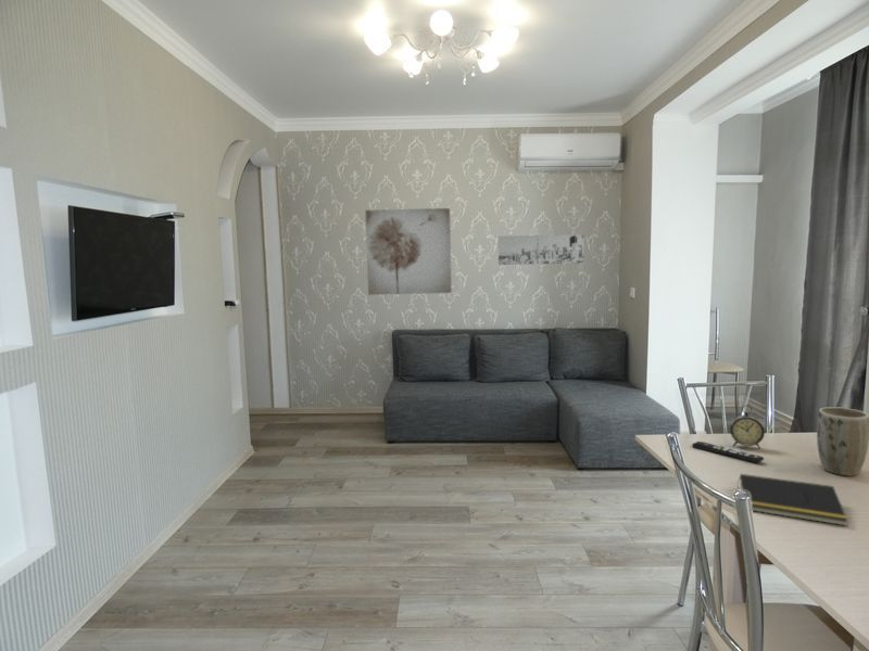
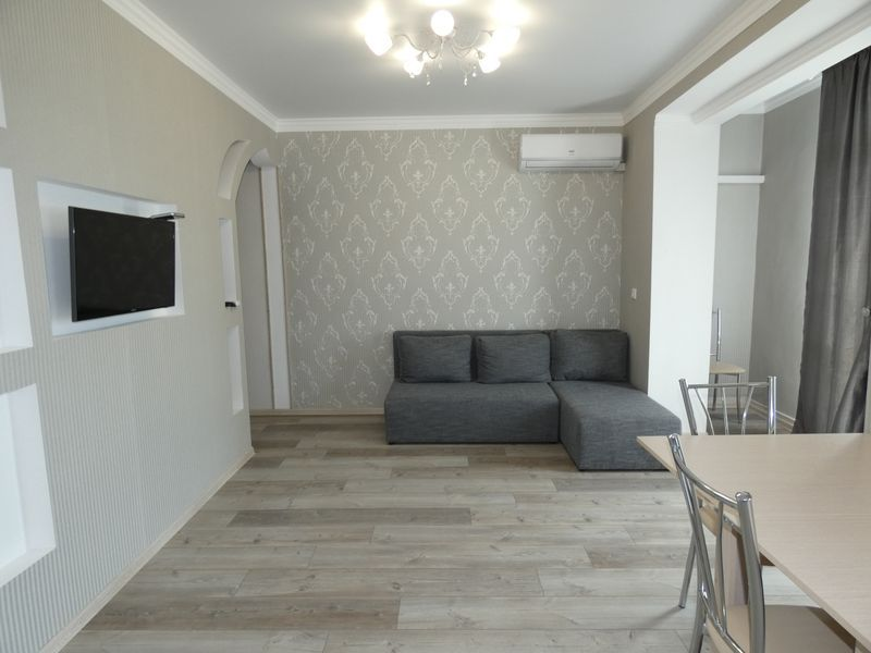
- wall art [364,207,453,296]
- wall art [498,233,585,266]
- notepad [735,473,849,527]
- alarm clock [729,404,766,449]
- remote control [691,441,765,464]
- plant pot [816,406,869,477]
